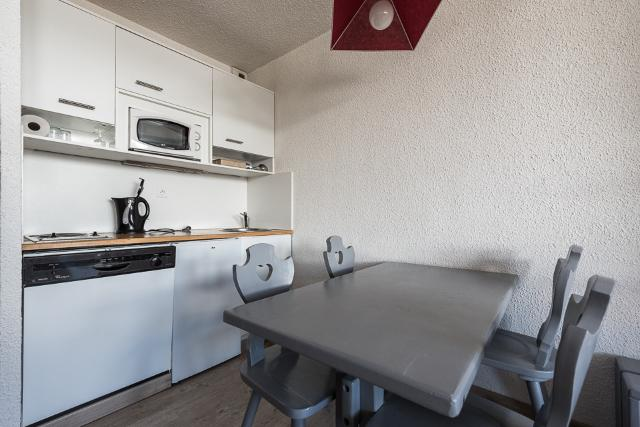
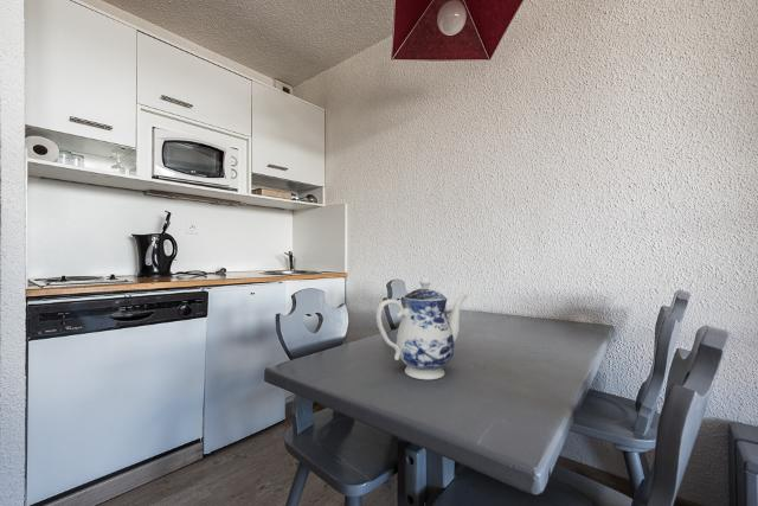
+ teapot [375,276,469,380]
